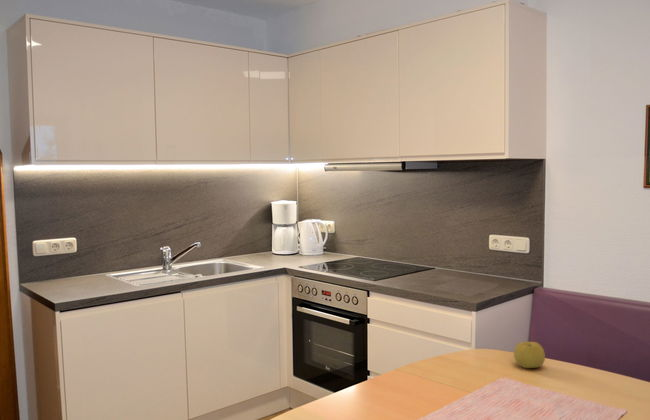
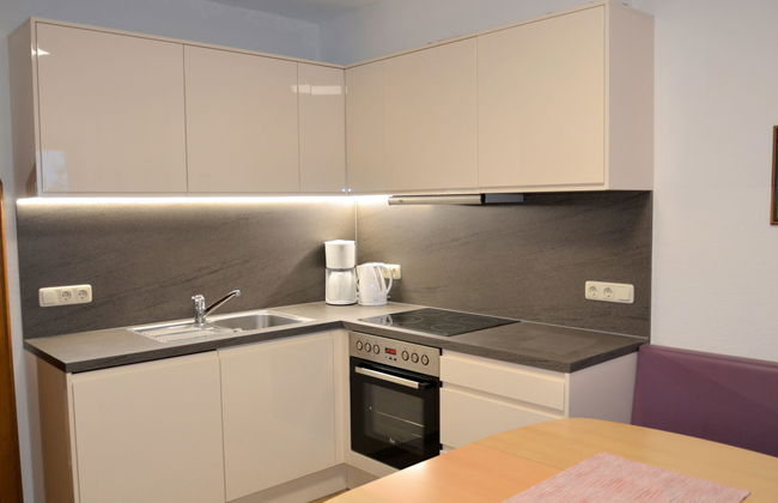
- fruit [513,341,546,369]
